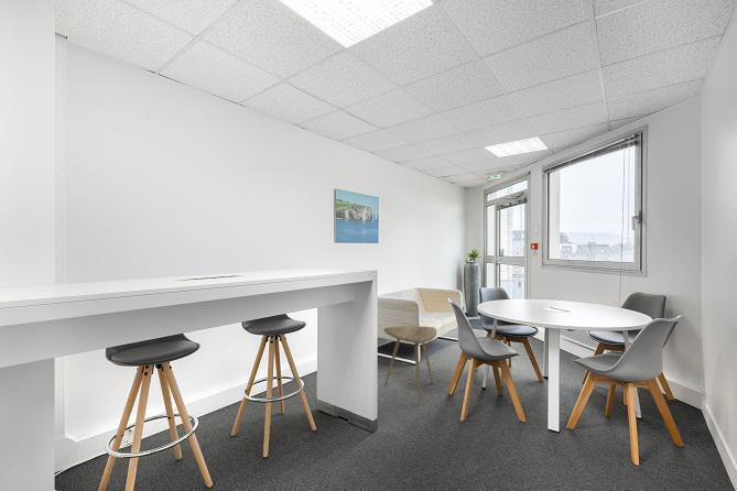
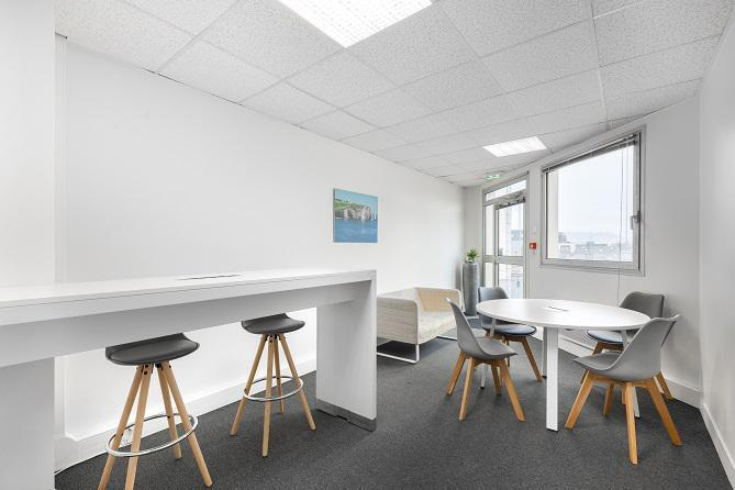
- side table [383,325,437,406]
